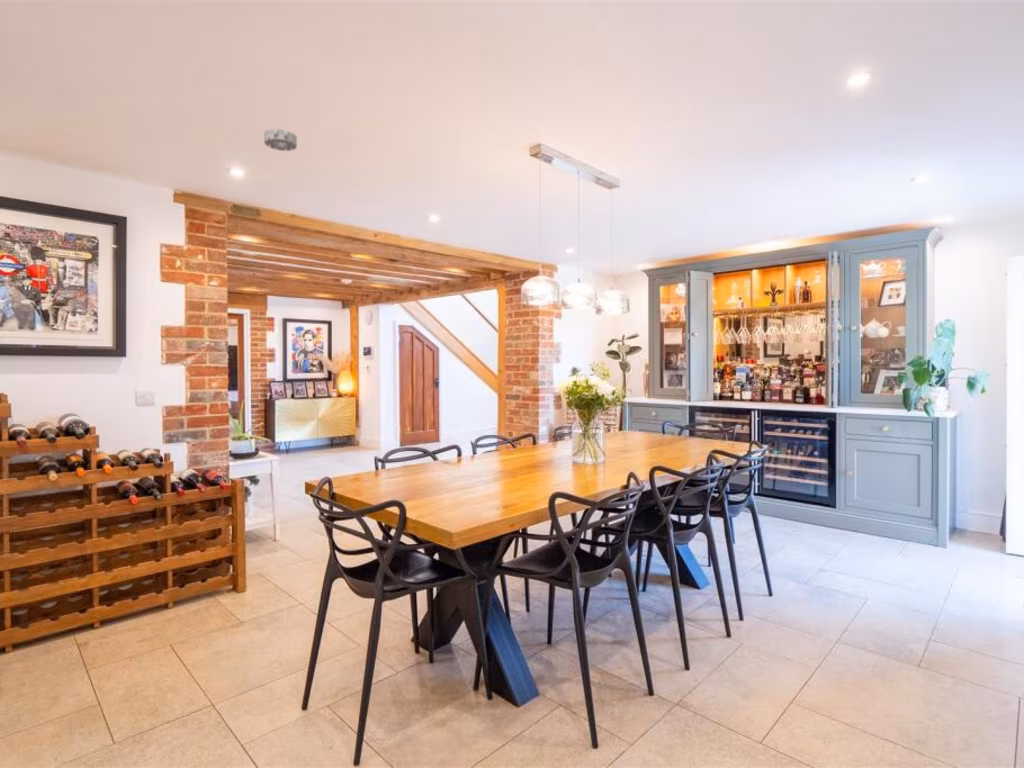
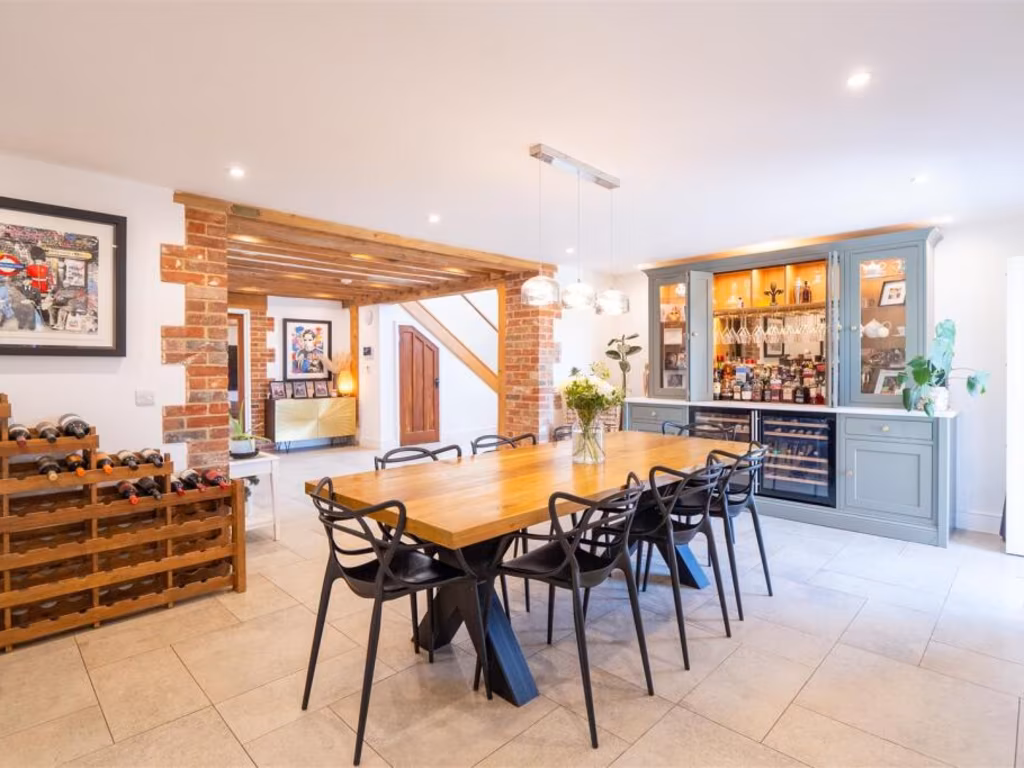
- smoke detector [263,127,298,152]
